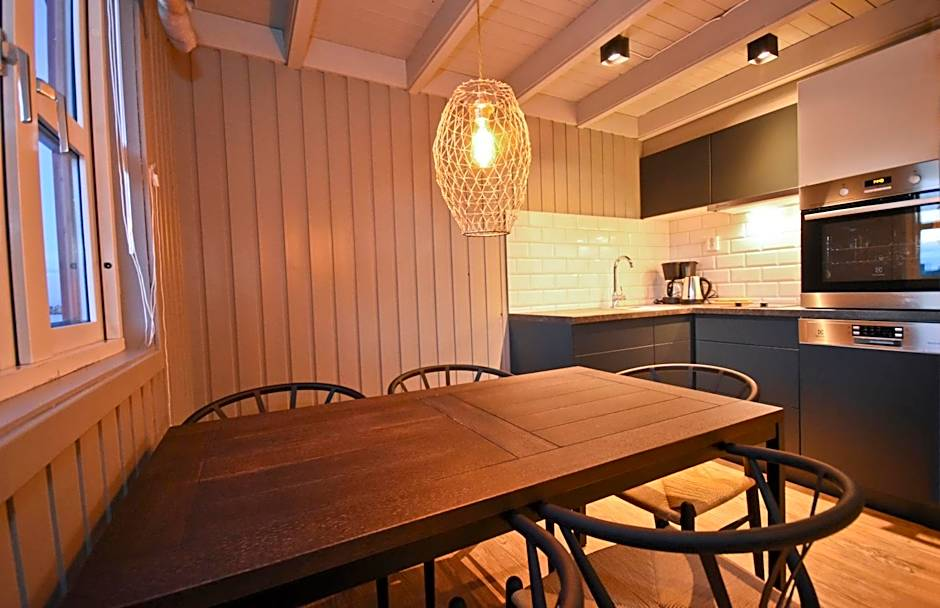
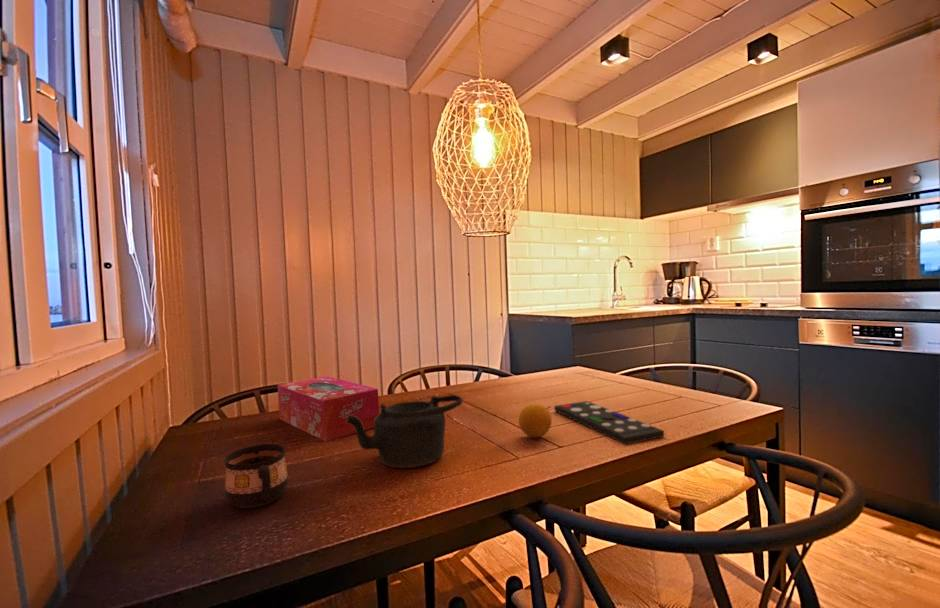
+ fruit [518,402,553,439]
+ cup [223,443,289,509]
+ tissue box [277,375,380,442]
+ remote control [553,400,665,445]
+ teapot [346,394,464,469]
